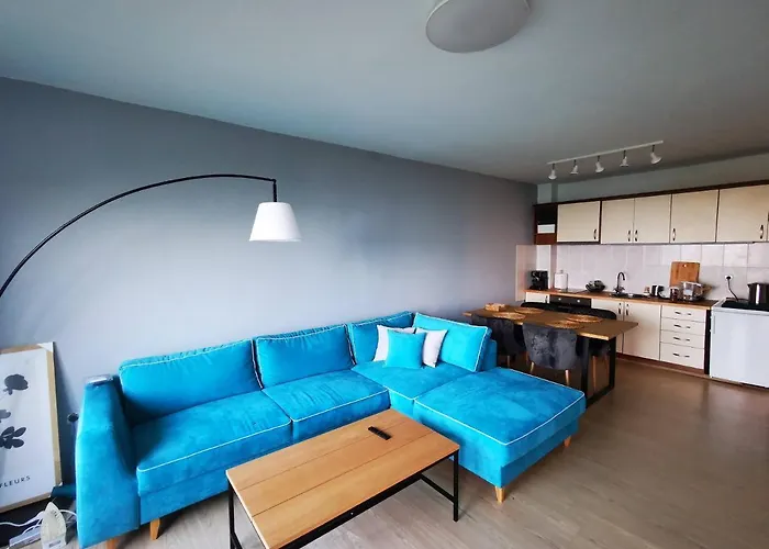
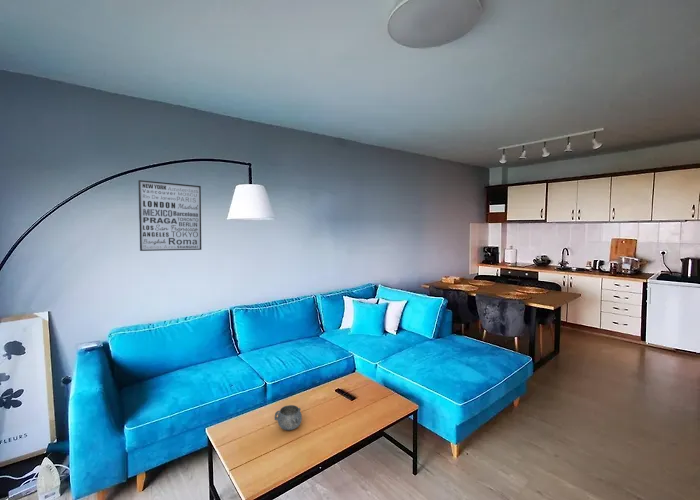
+ decorative bowl [274,404,303,431]
+ wall art [137,179,202,252]
